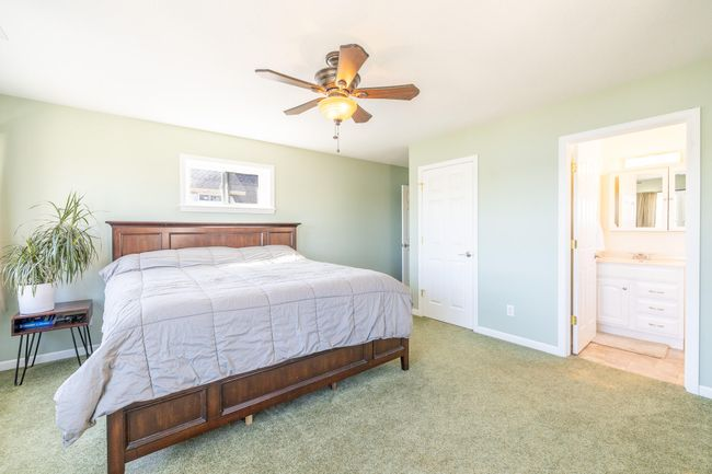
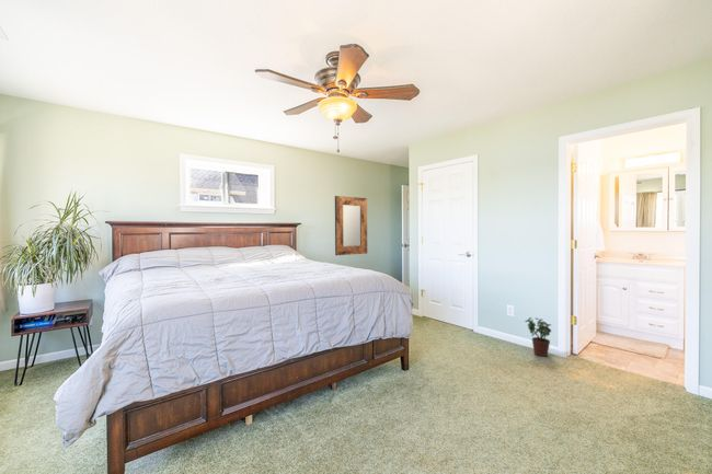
+ home mirror [334,195,368,256]
+ potted plant [524,316,552,358]
